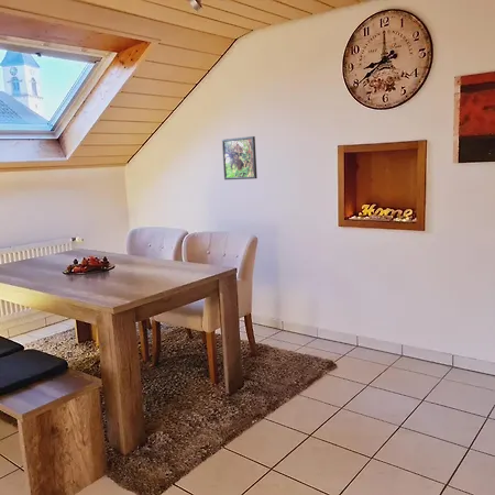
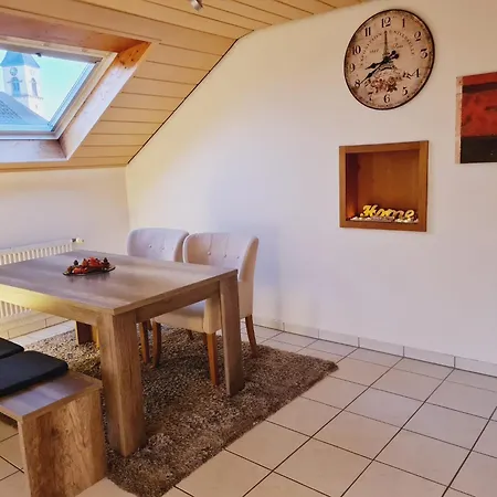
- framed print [221,135,258,180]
